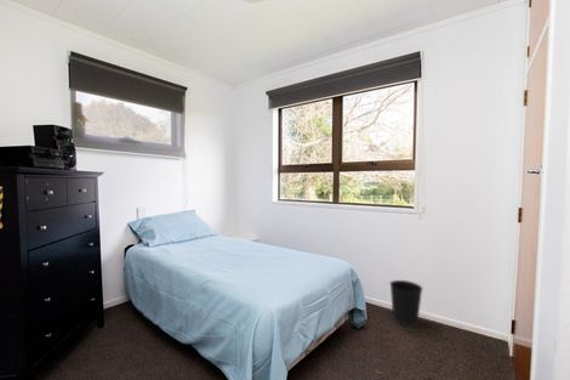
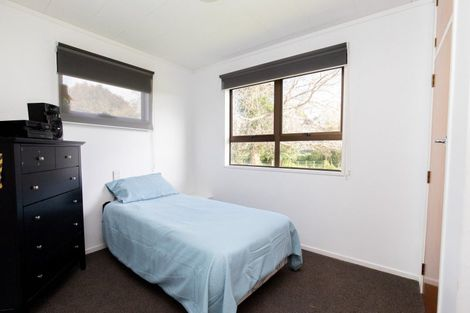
- wastebasket [388,279,423,328]
